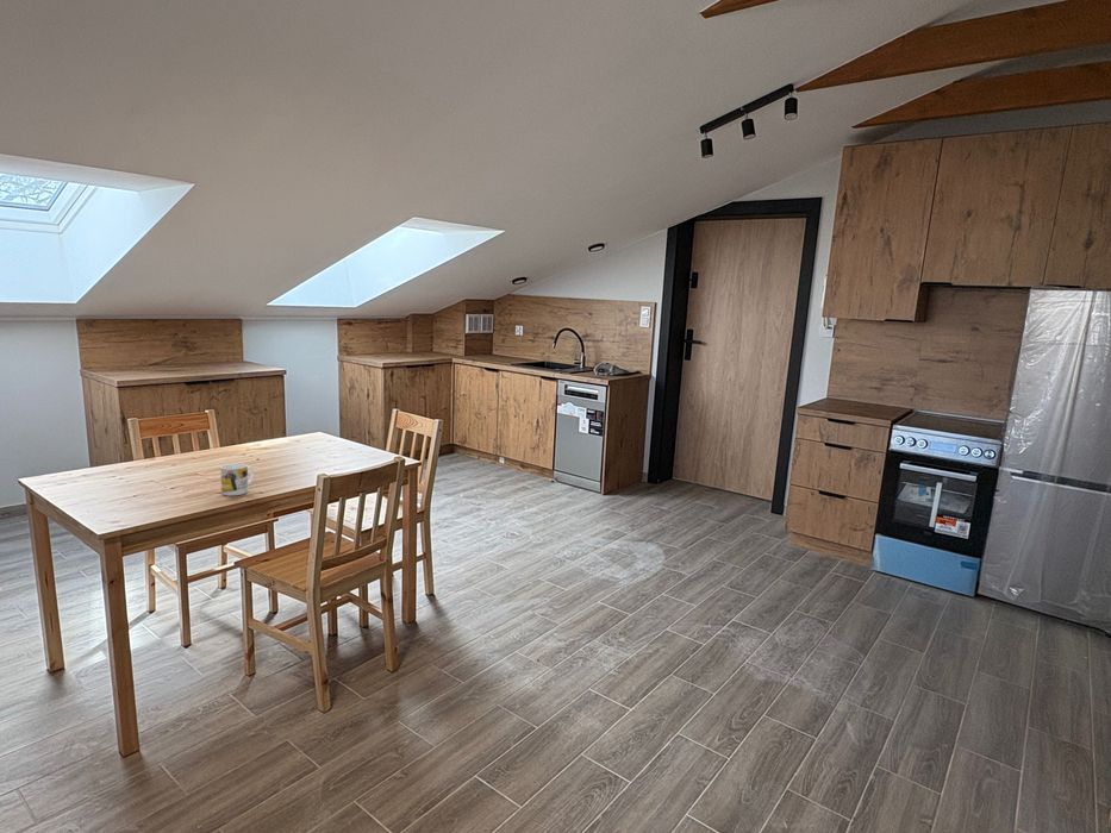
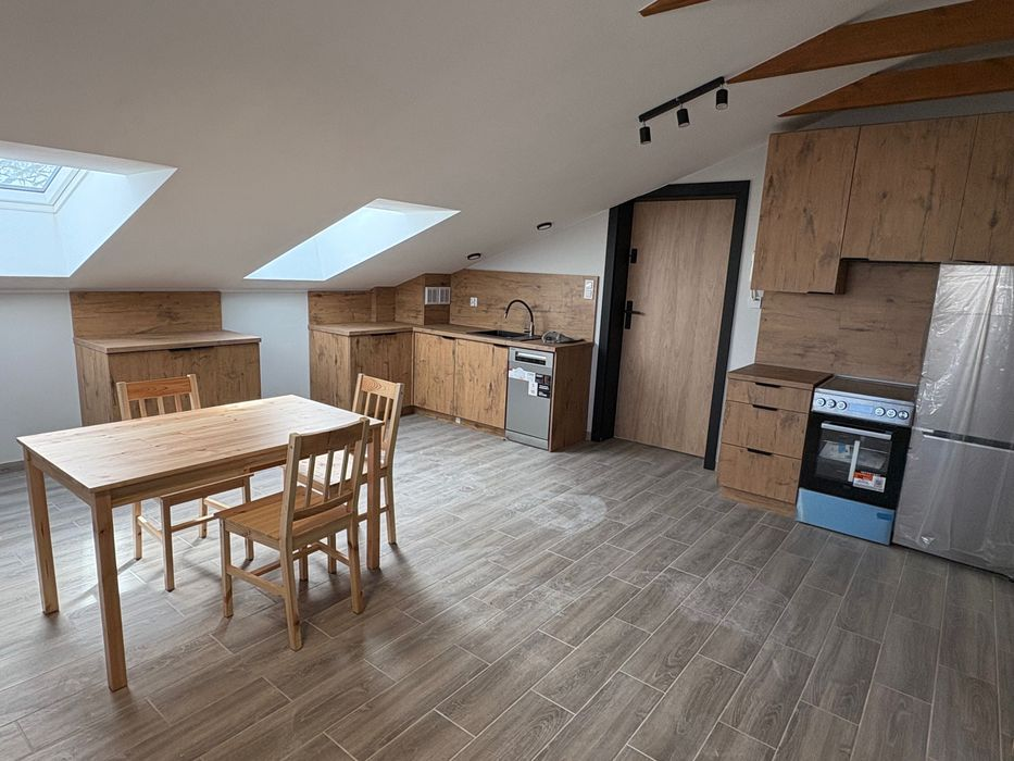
- mug [219,463,256,496]
